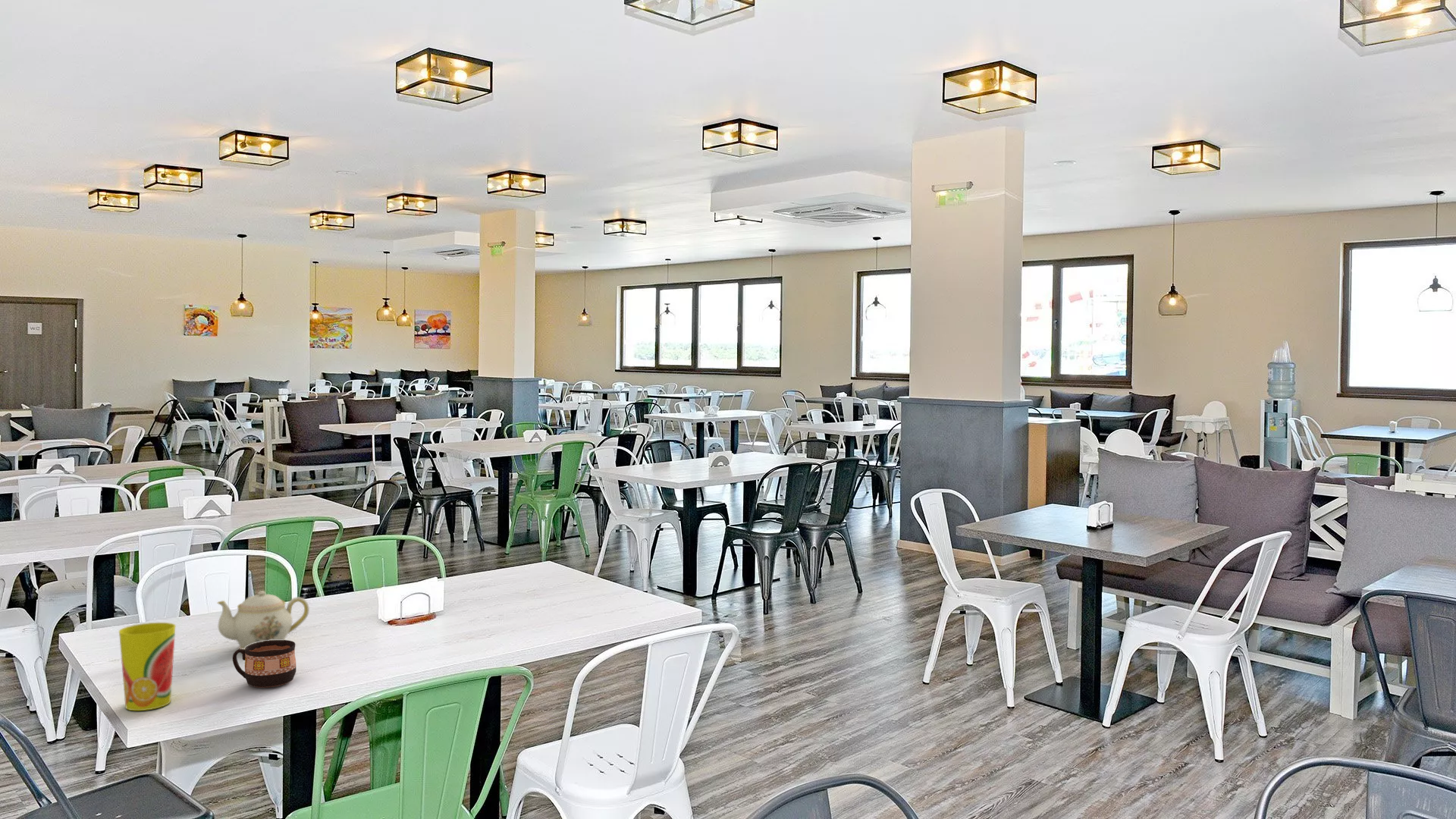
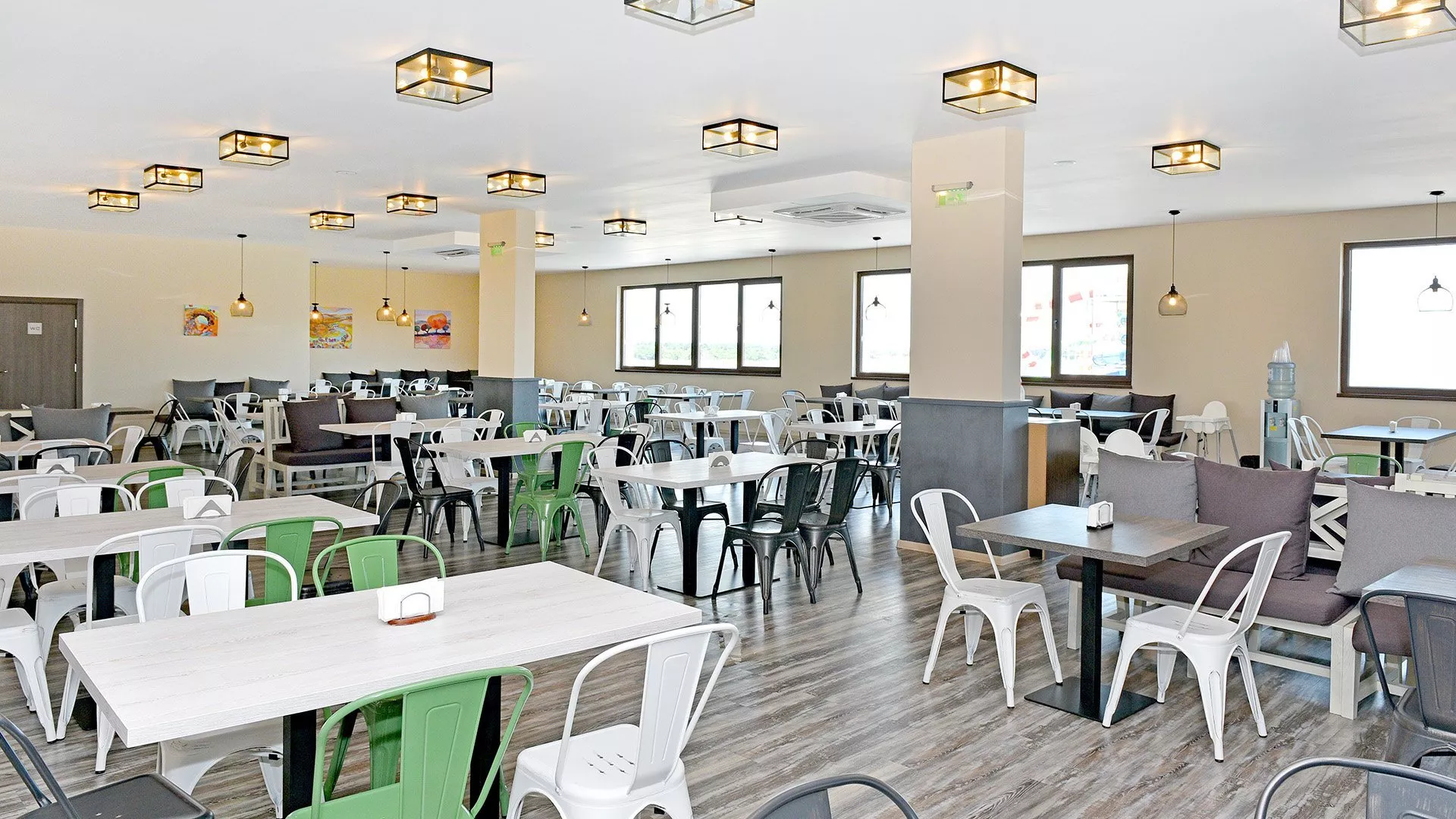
- teapot [216,590,310,649]
- cup [232,639,297,689]
- cup [118,622,177,711]
